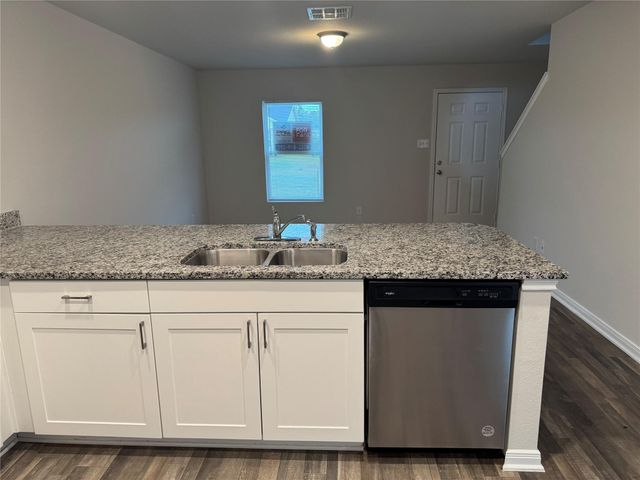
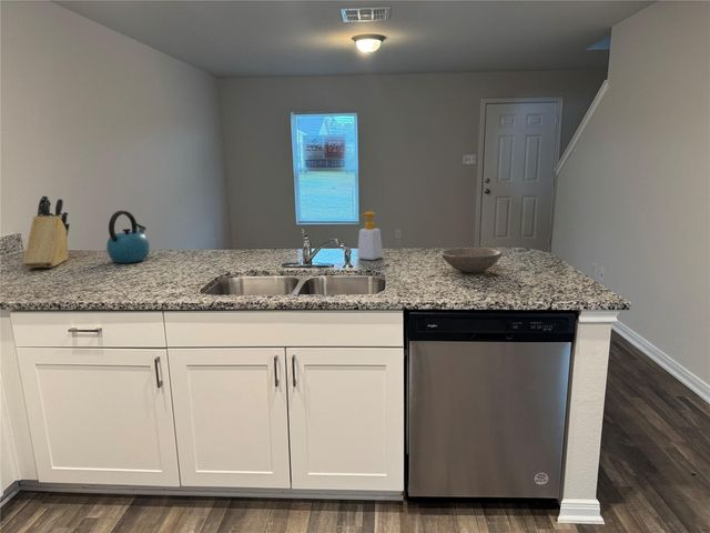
+ soap bottle [356,211,384,261]
+ bowl [440,247,504,274]
+ knife block [22,194,71,270]
+ kettle [105,210,151,264]
